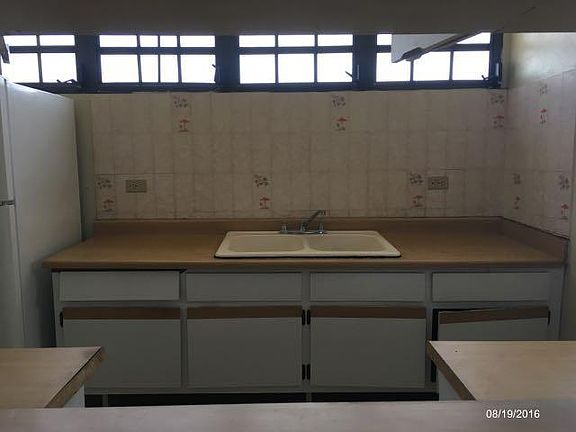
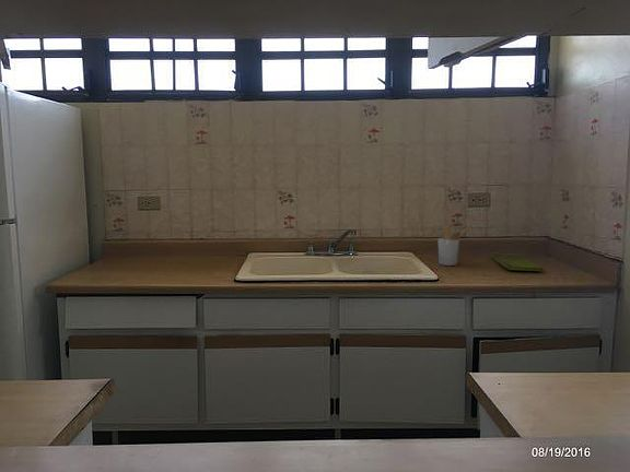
+ dish towel [491,251,545,272]
+ utensil holder [436,224,470,267]
